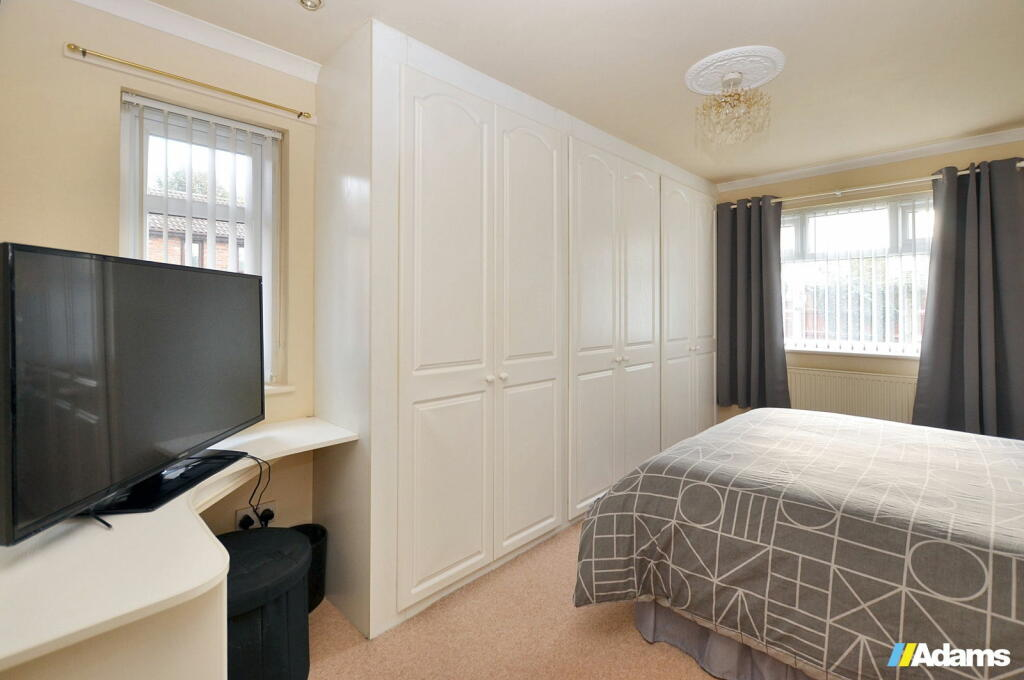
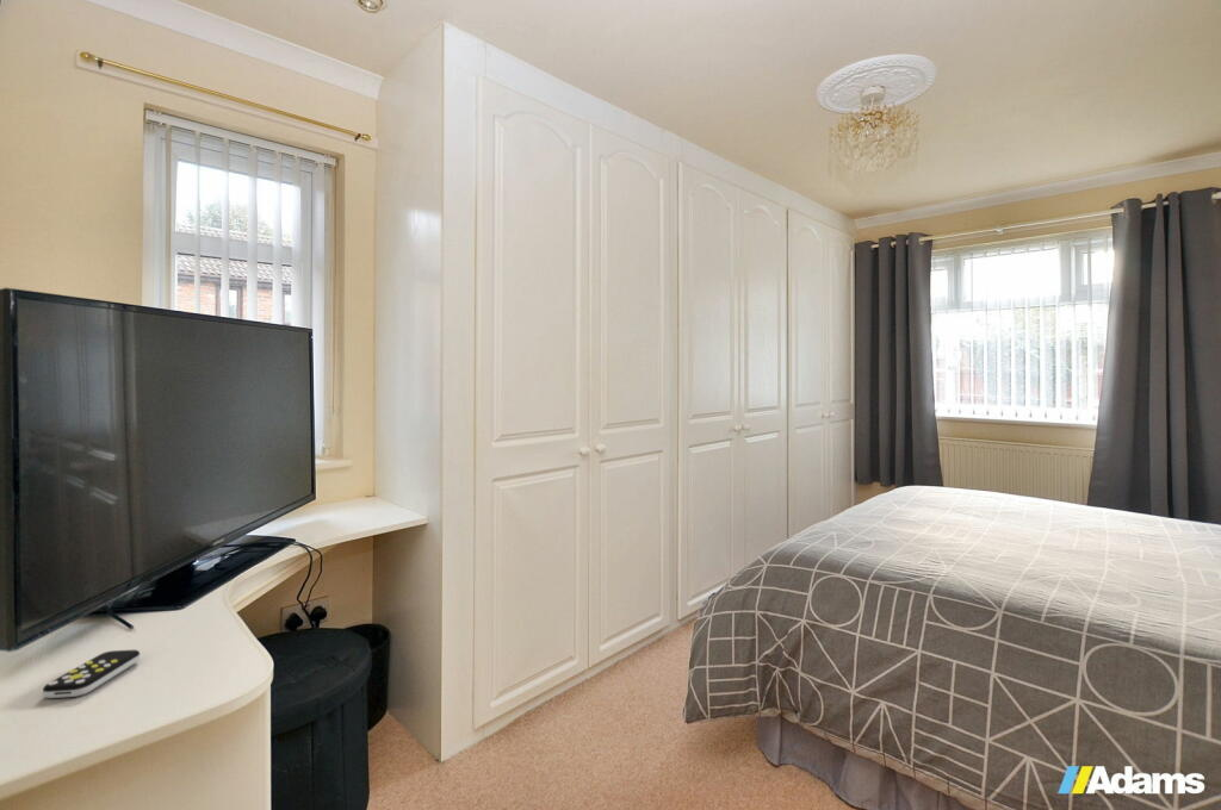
+ remote control [42,649,141,699]
